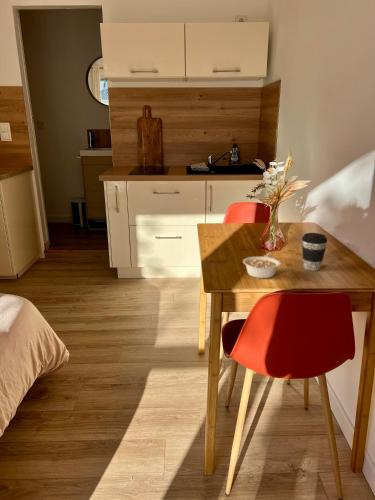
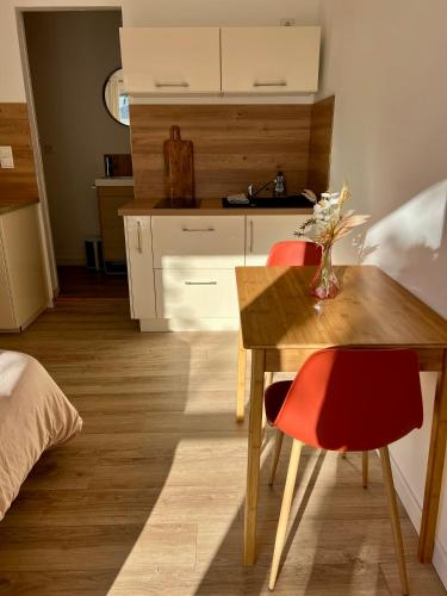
- legume [242,256,286,279]
- coffee cup [301,232,328,272]
